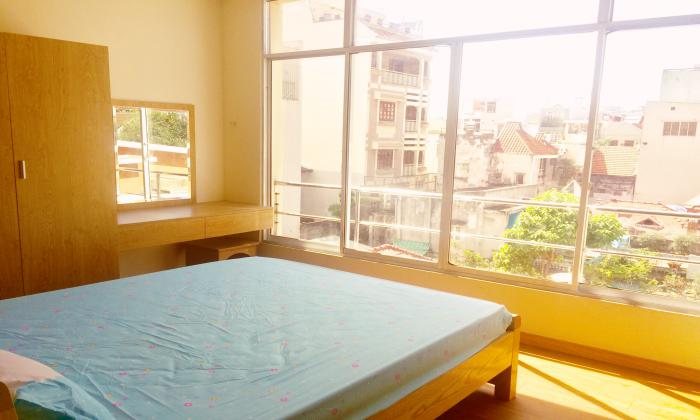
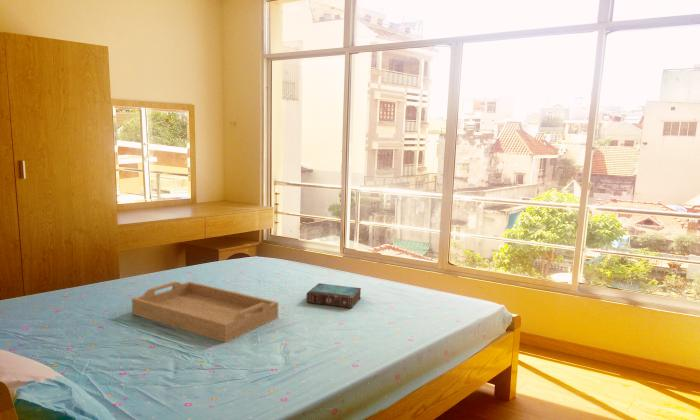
+ serving tray [131,281,279,344]
+ book [306,282,362,309]
